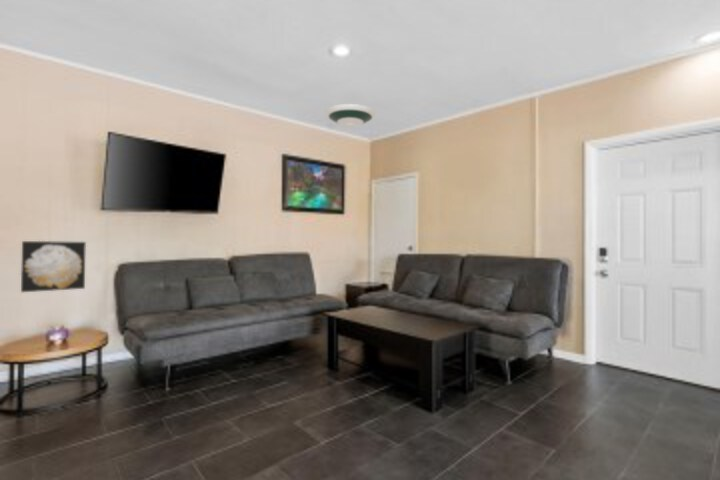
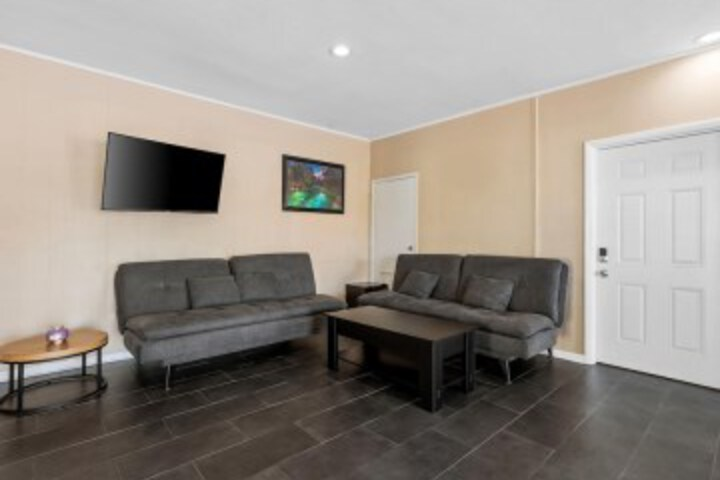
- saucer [324,103,377,129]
- wall art [20,240,87,293]
